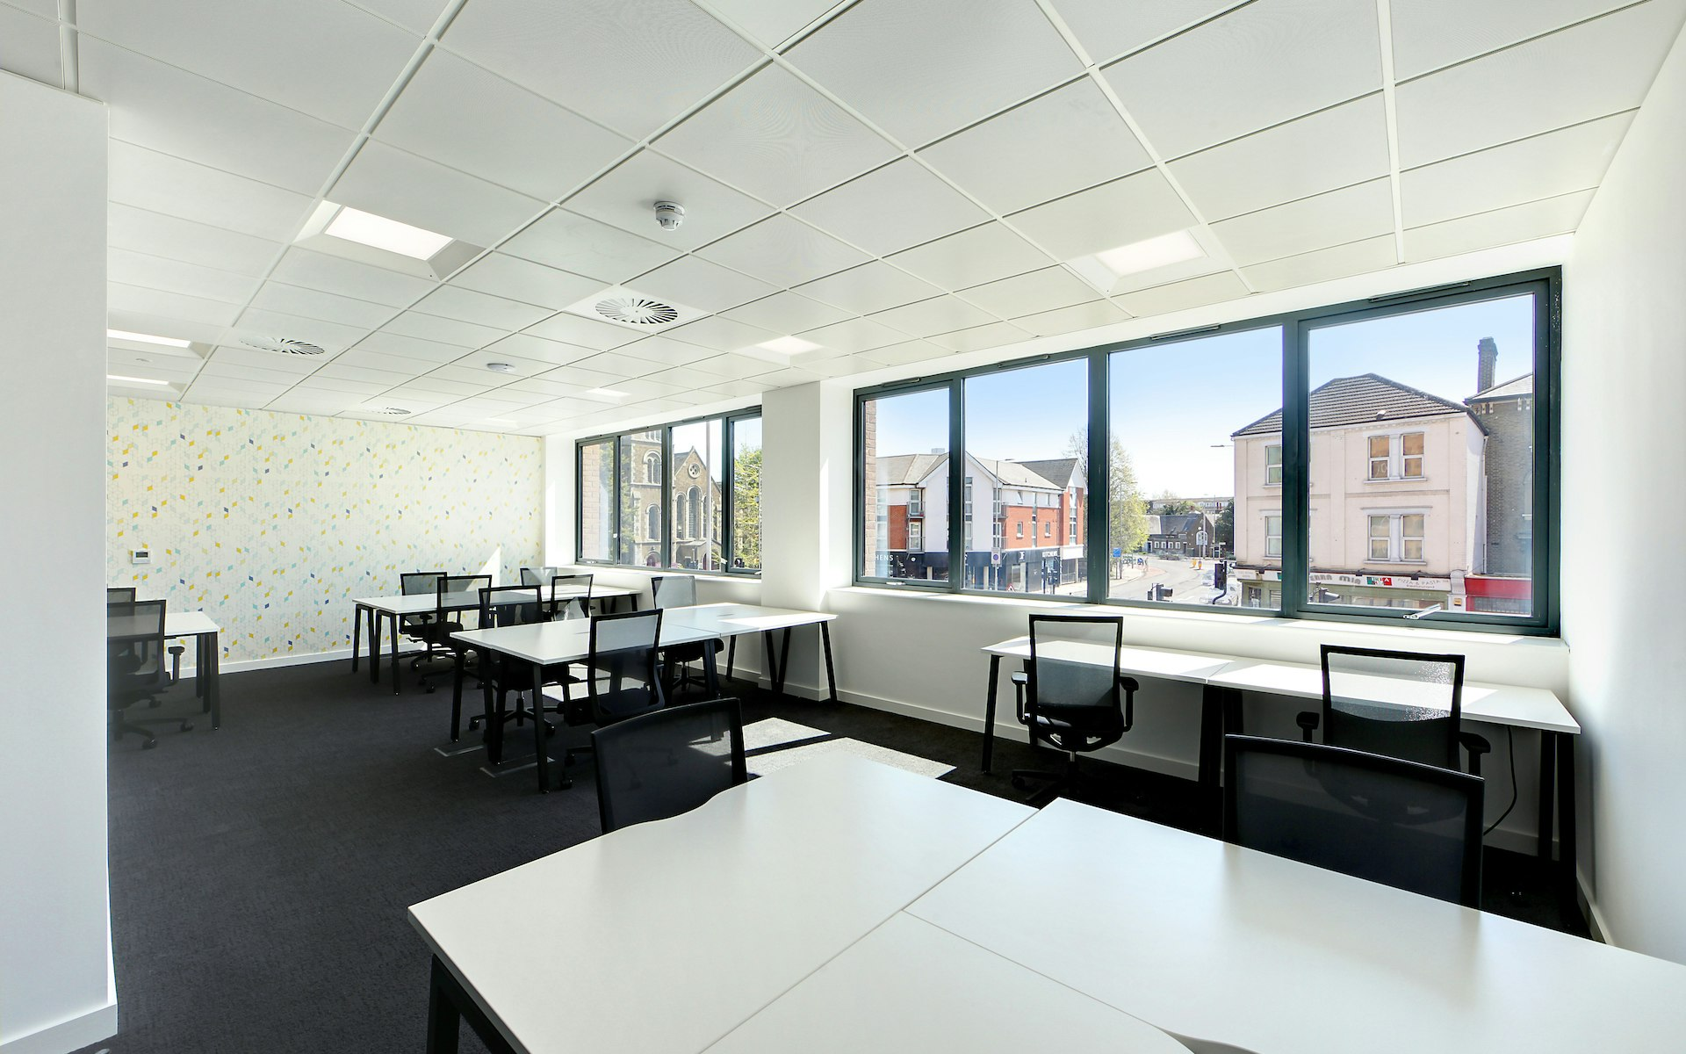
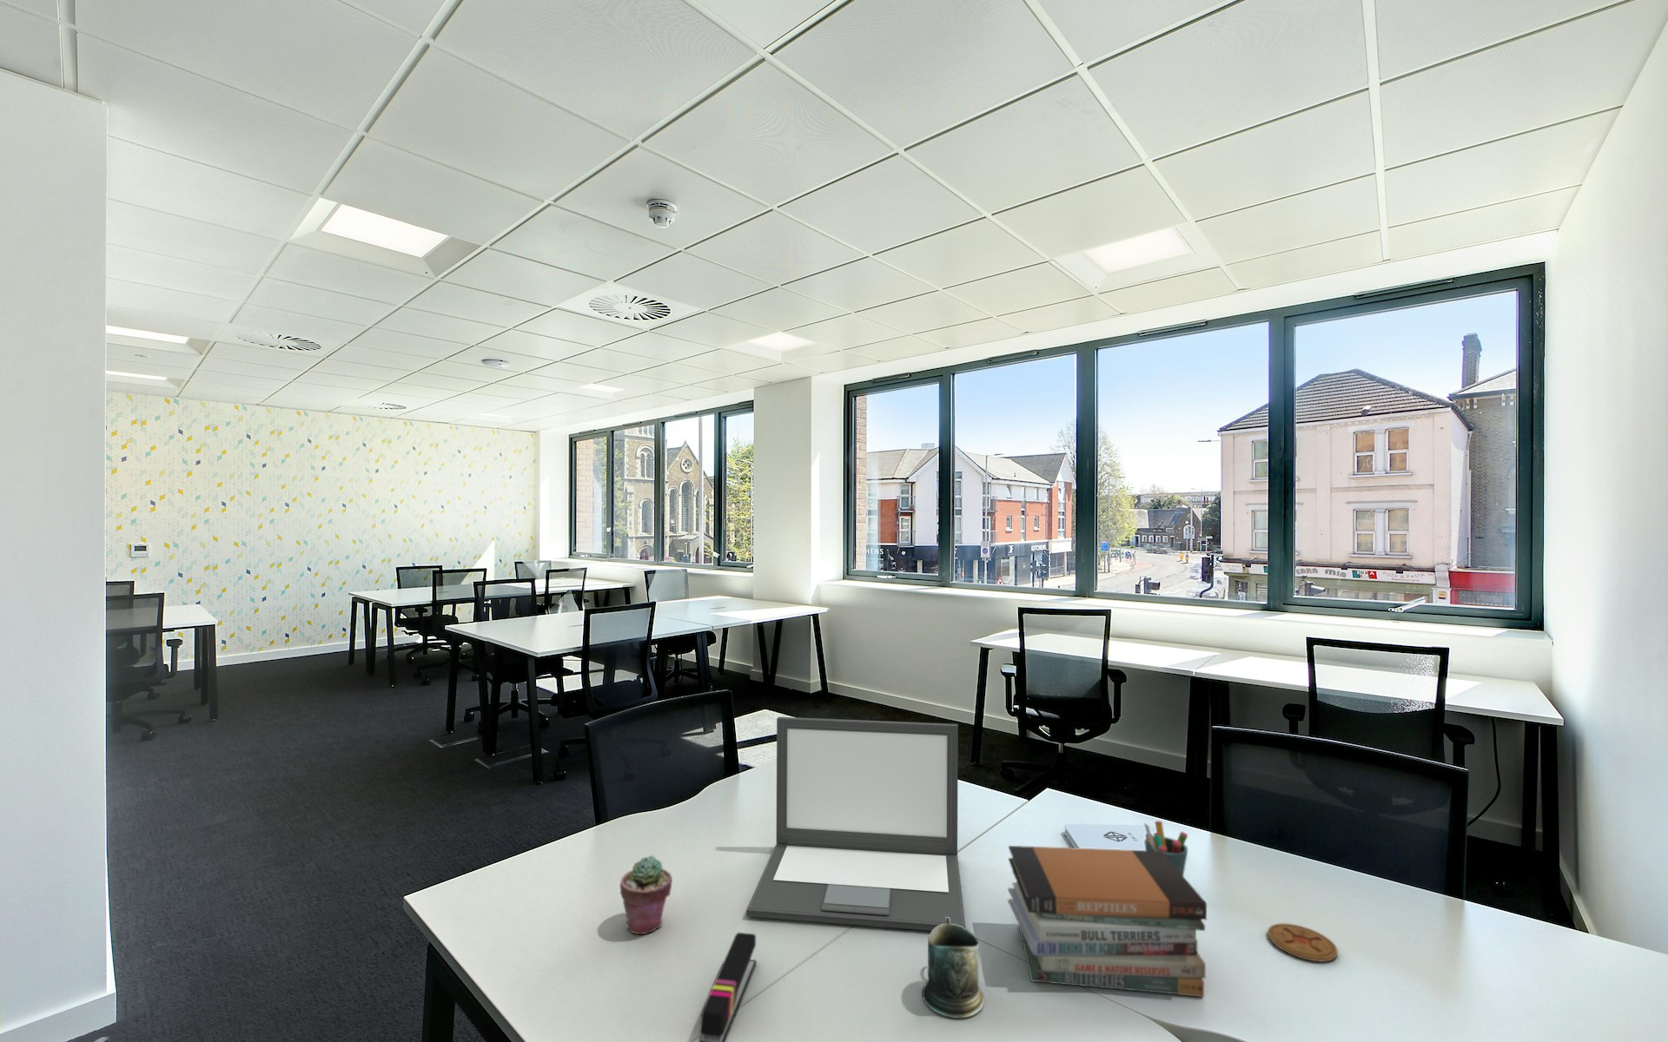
+ stapler [699,932,758,1042]
+ book stack [1006,845,1208,998]
+ mug [922,917,985,1019]
+ notepad [1063,824,1166,851]
+ laptop [746,717,965,932]
+ potted succulent [618,855,674,935]
+ coaster [1267,922,1339,962]
+ pen holder [1143,820,1189,876]
